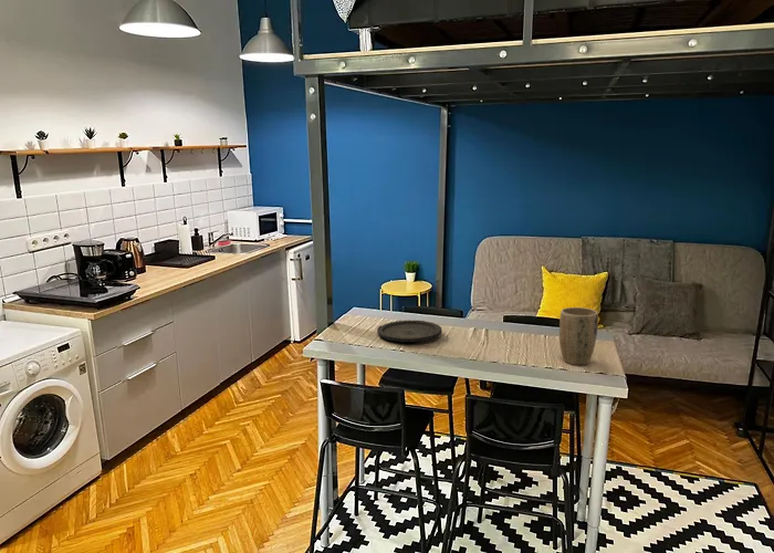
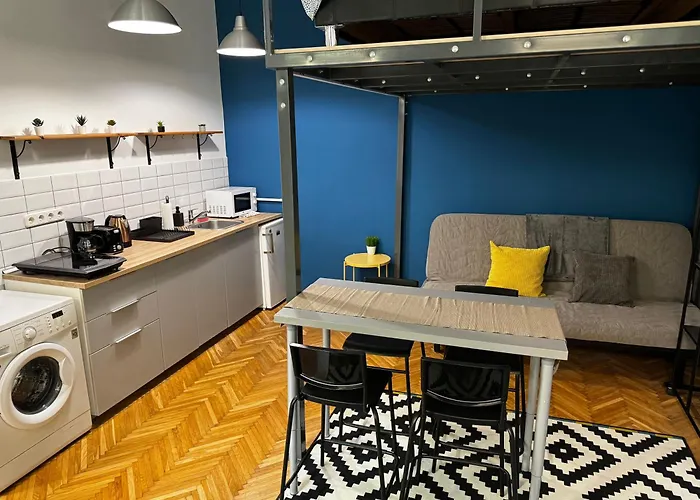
- plant pot [558,306,599,366]
- plate [376,319,443,343]
